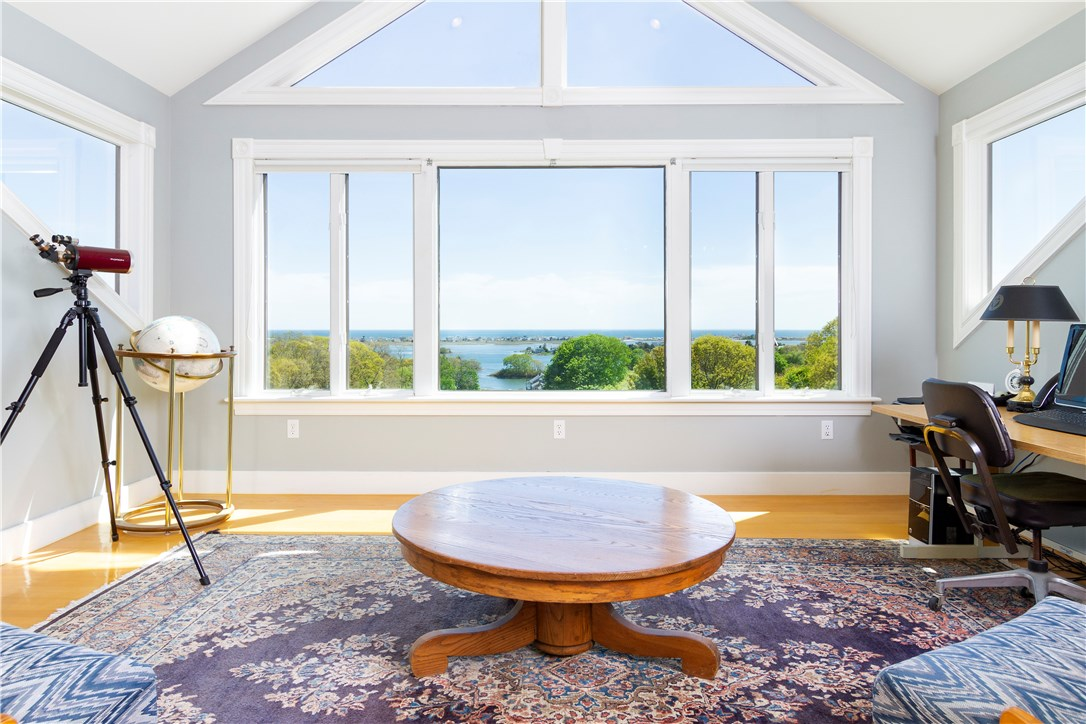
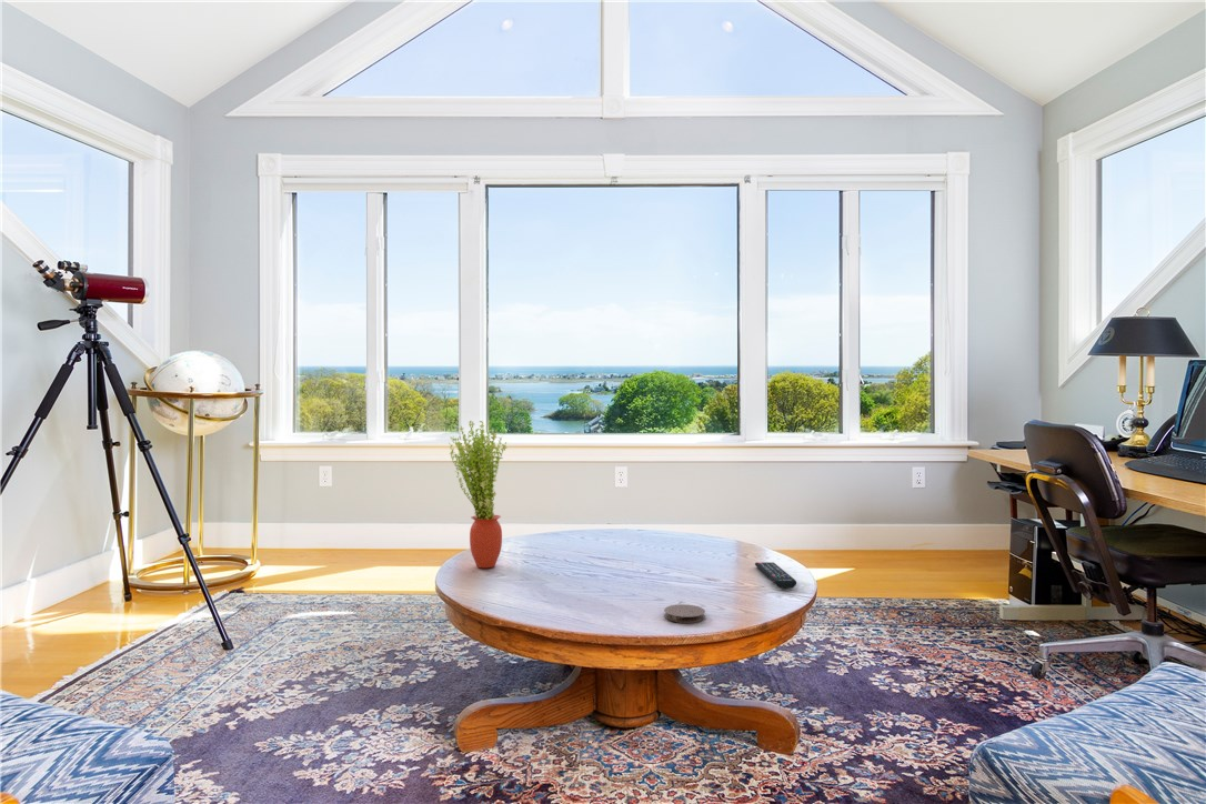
+ potted plant [448,420,507,569]
+ remote control [754,561,797,590]
+ coaster [663,603,706,624]
